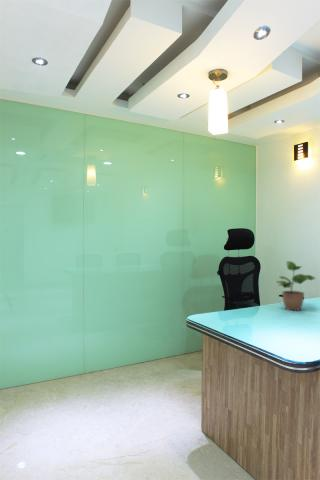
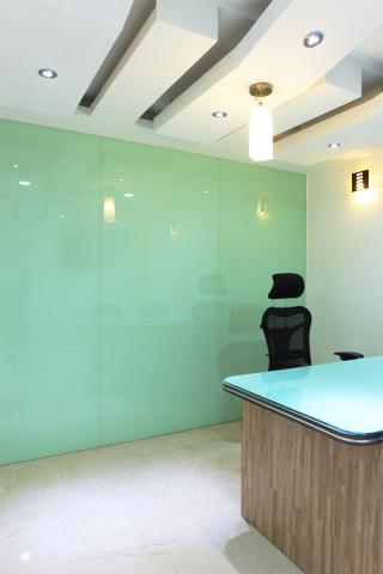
- potted plant [275,260,316,312]
